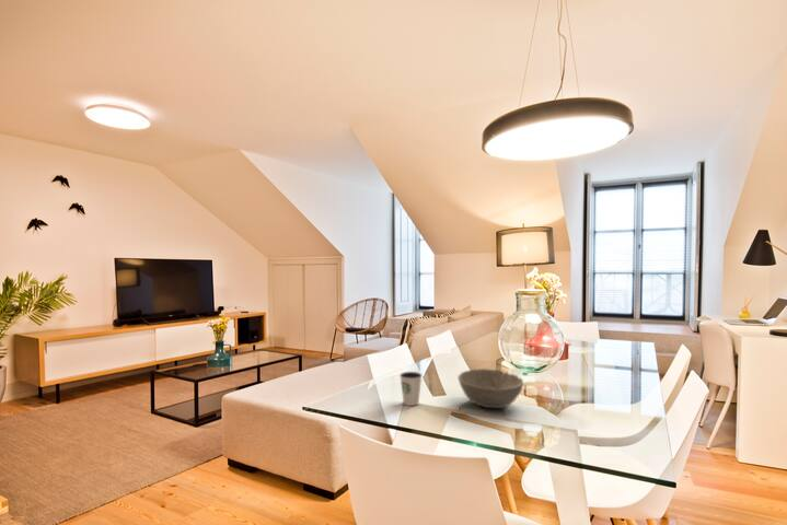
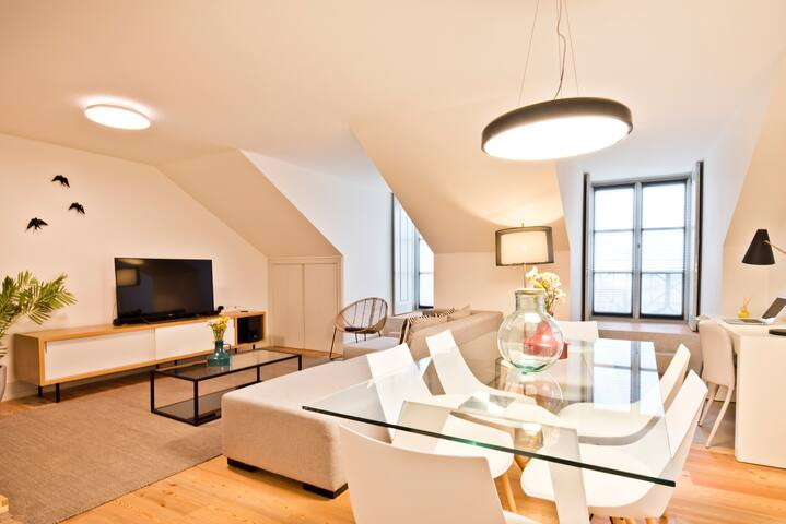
- dixie cup [398,371,424,407]
- bowl [456,368,524,409]
